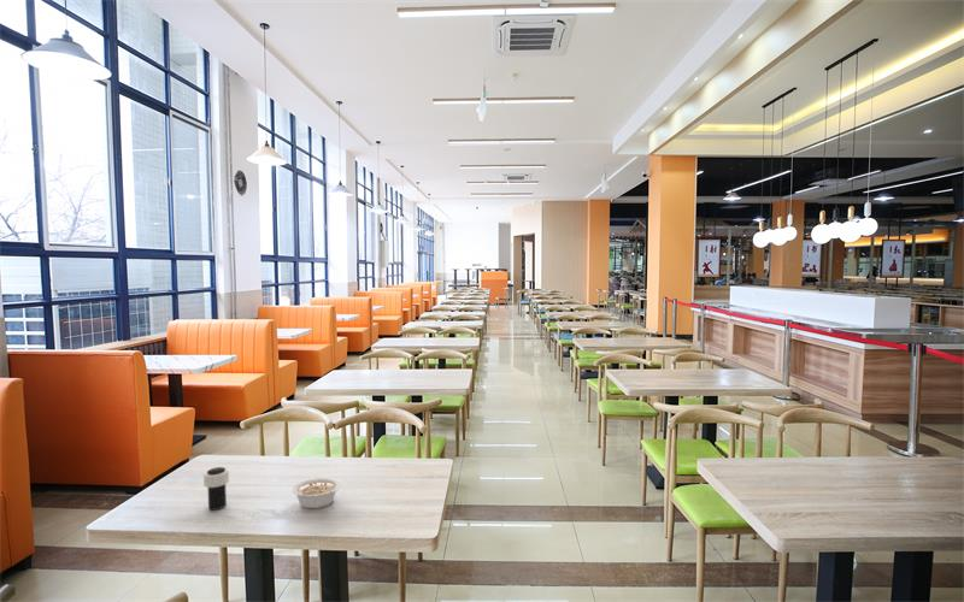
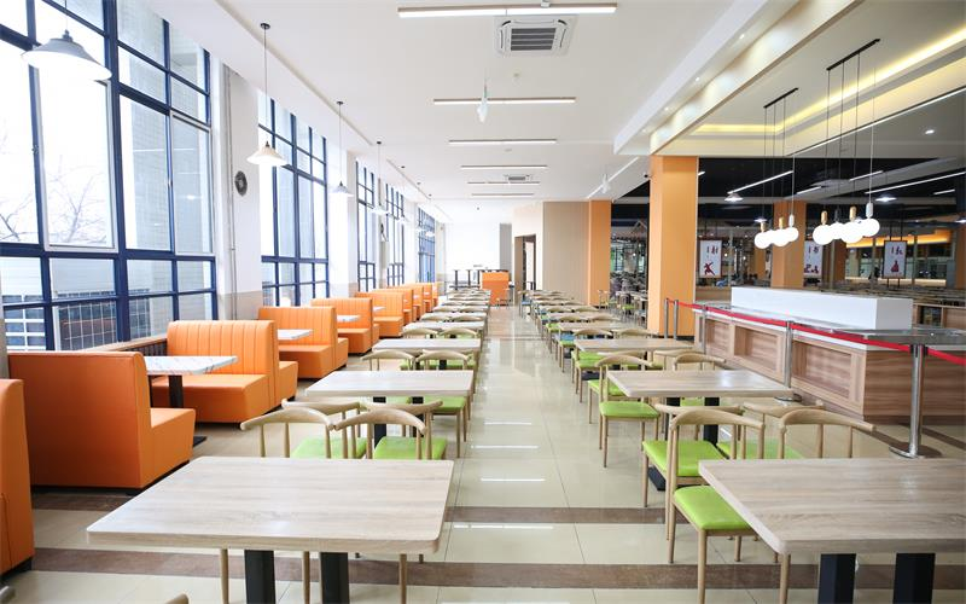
- cup [202,466,230,512]
- legume [290,477,341,509]
